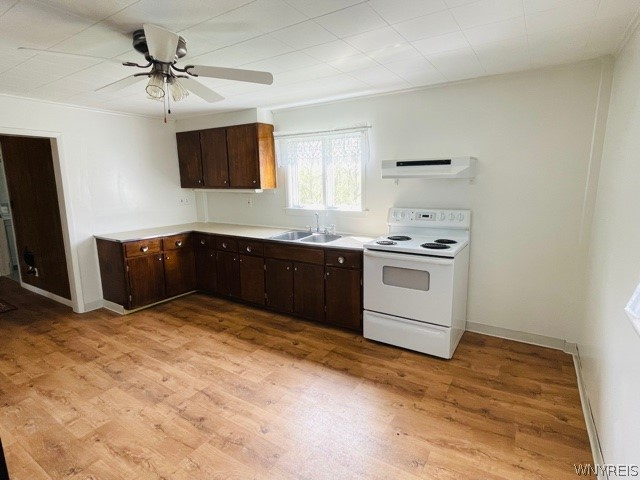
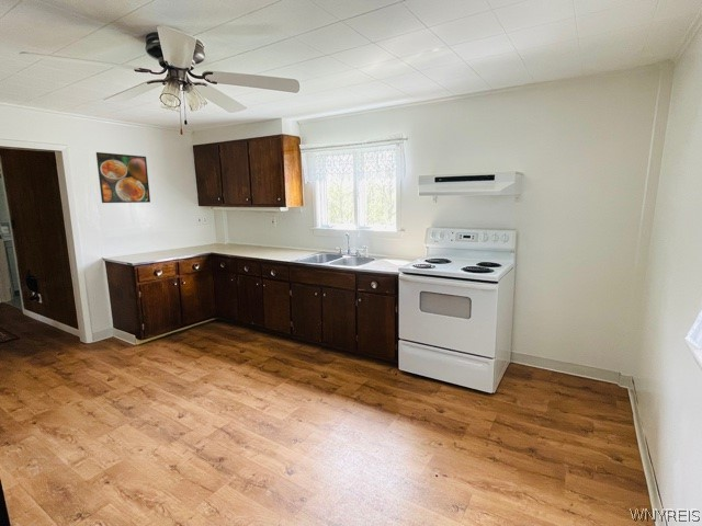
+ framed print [95,151,151,204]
